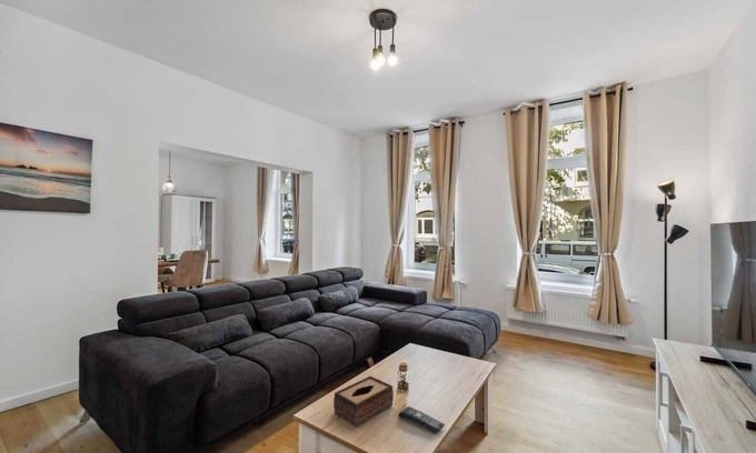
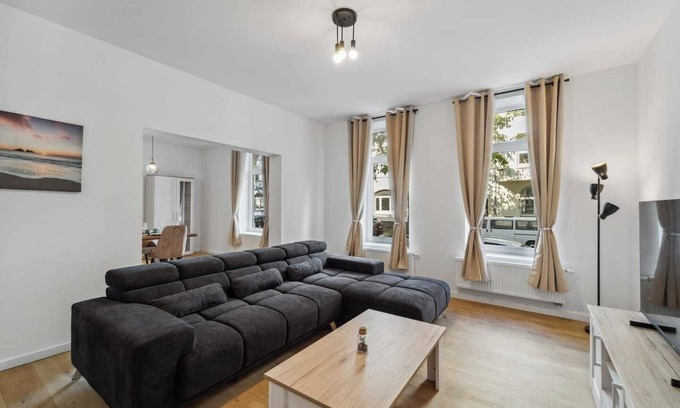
- remote control [398,405,446,434]
- tissue box [332,375,395,429]
